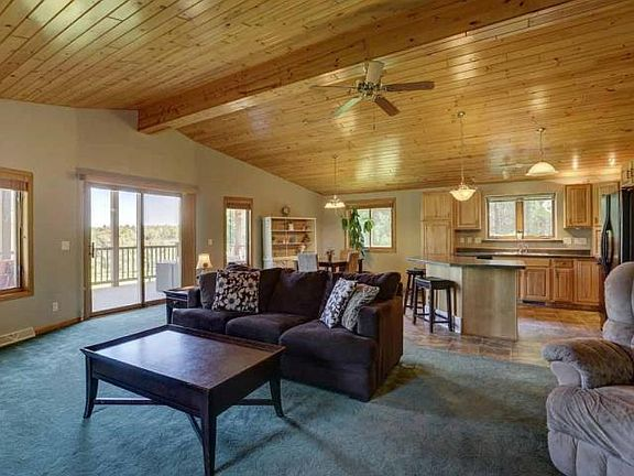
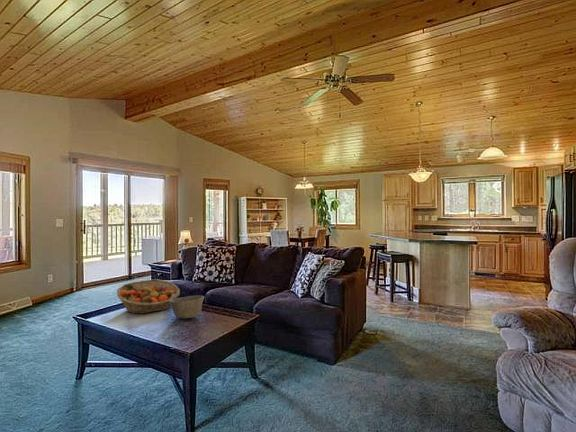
+ fruit basket [116,278,181,315]
+ bowl [169,294,205,319]
